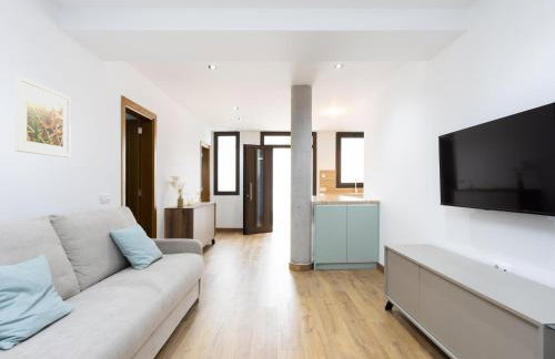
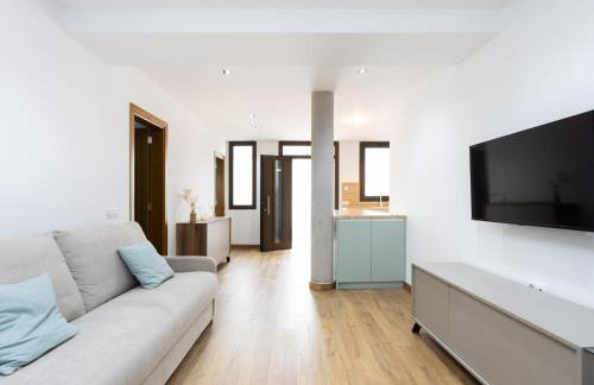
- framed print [13,74,72,158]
